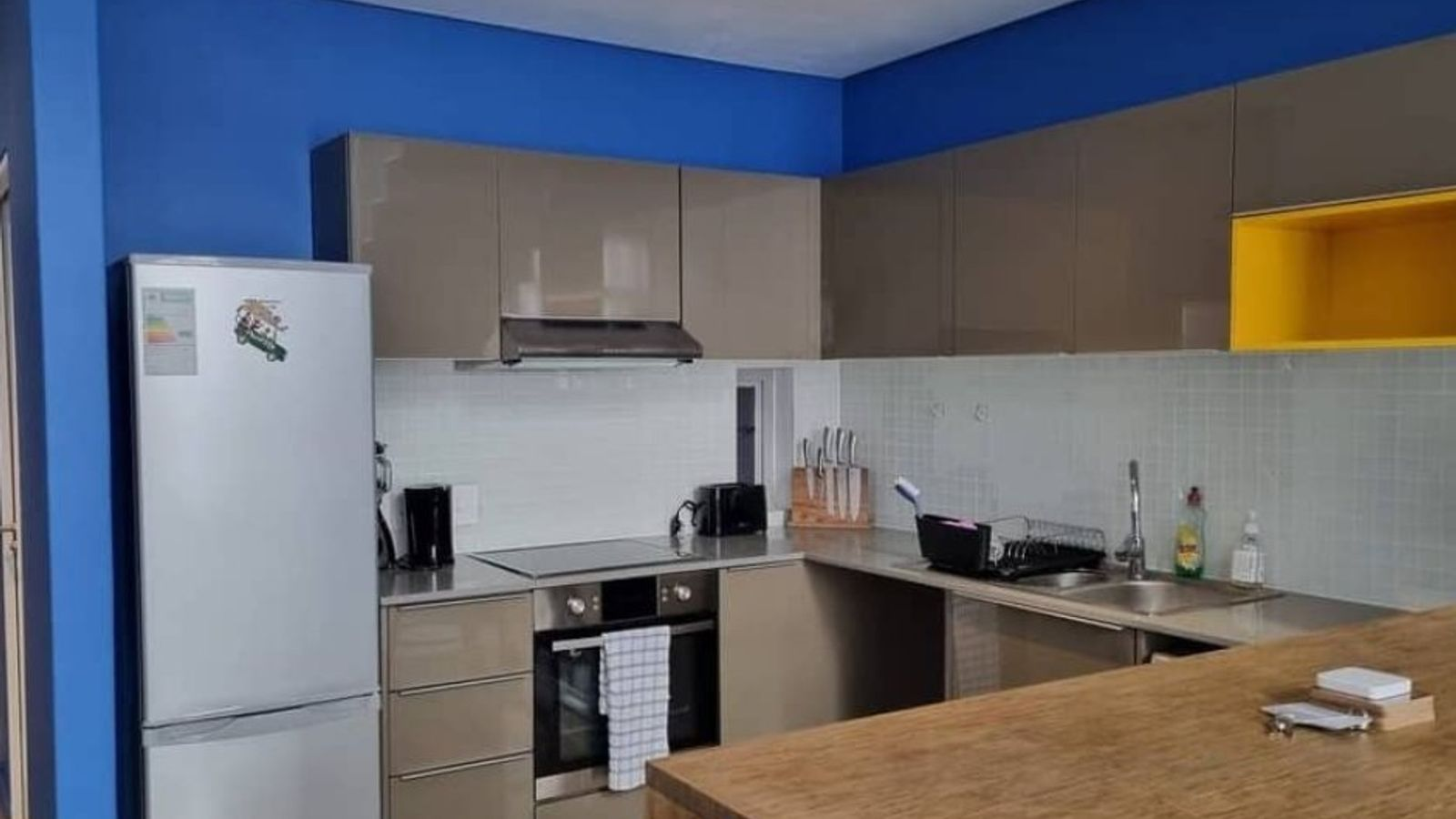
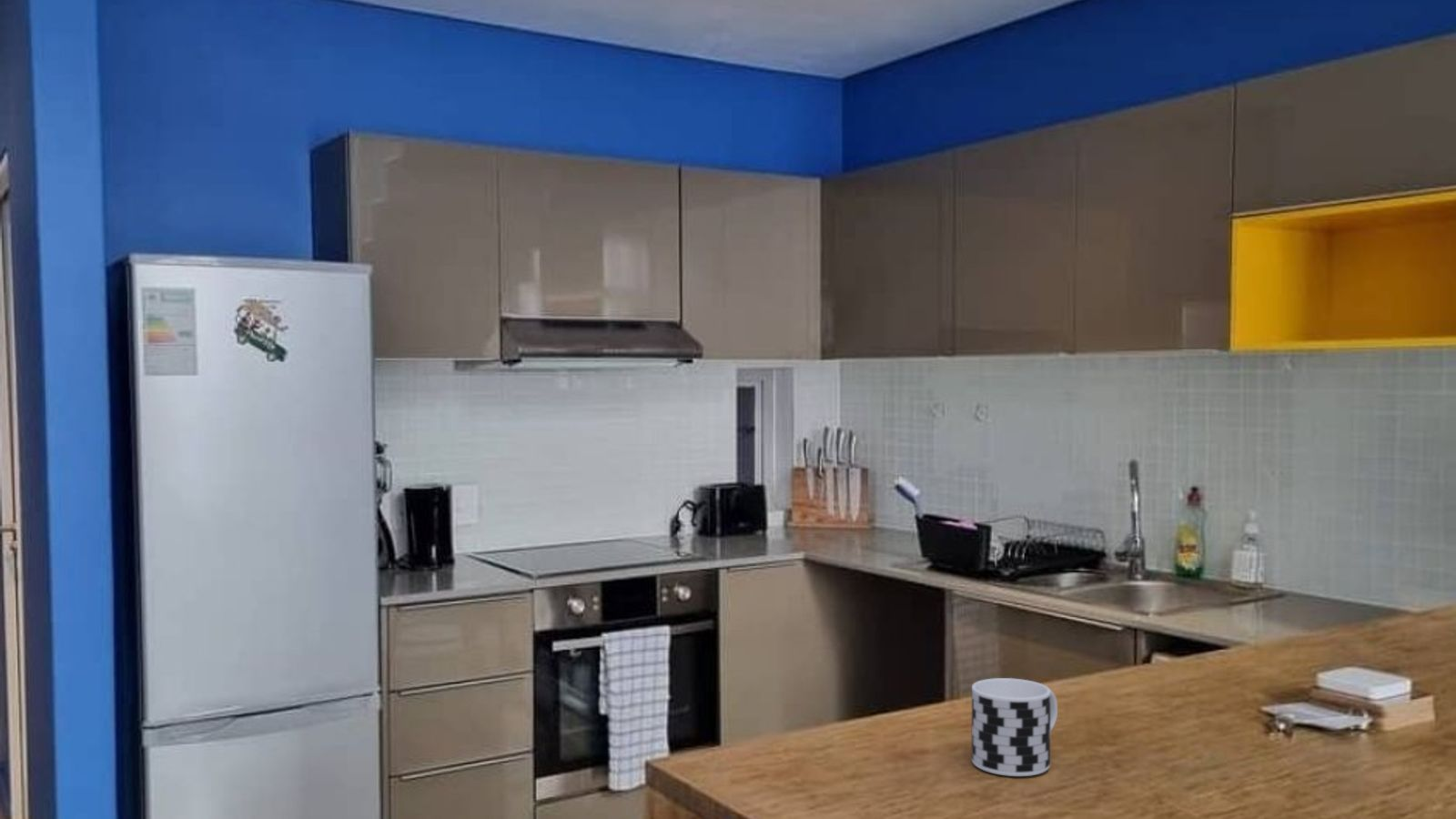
+ cup [971,677,1058,777]
